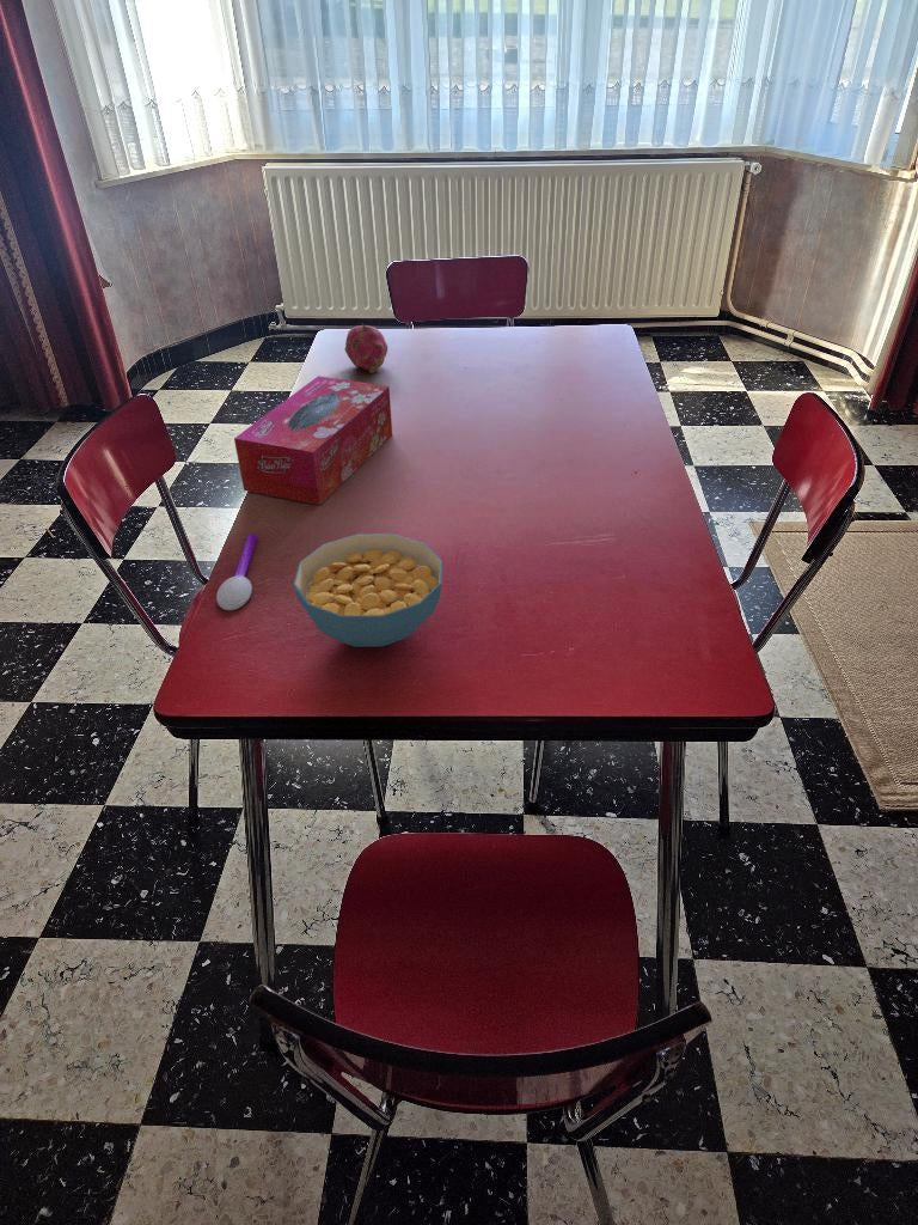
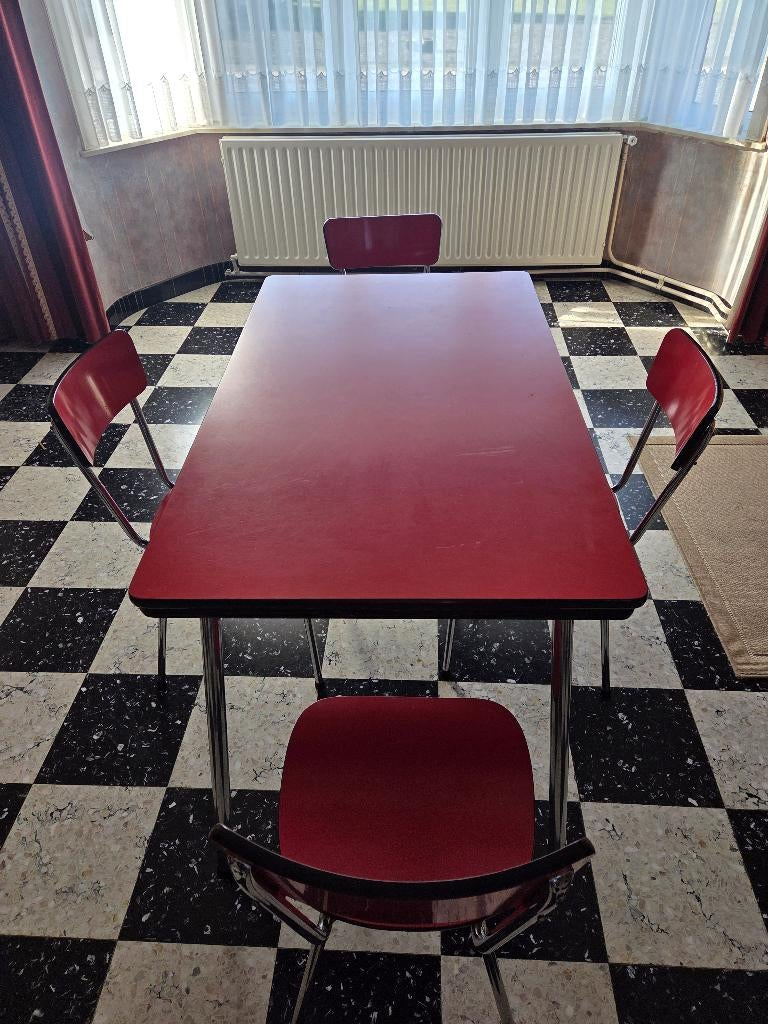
- spoon [215,534,258,611]
- fruit [343,324,388,374]
- cereal bowl [292,532,443,648]
- tissue box [233,376,393,506]
